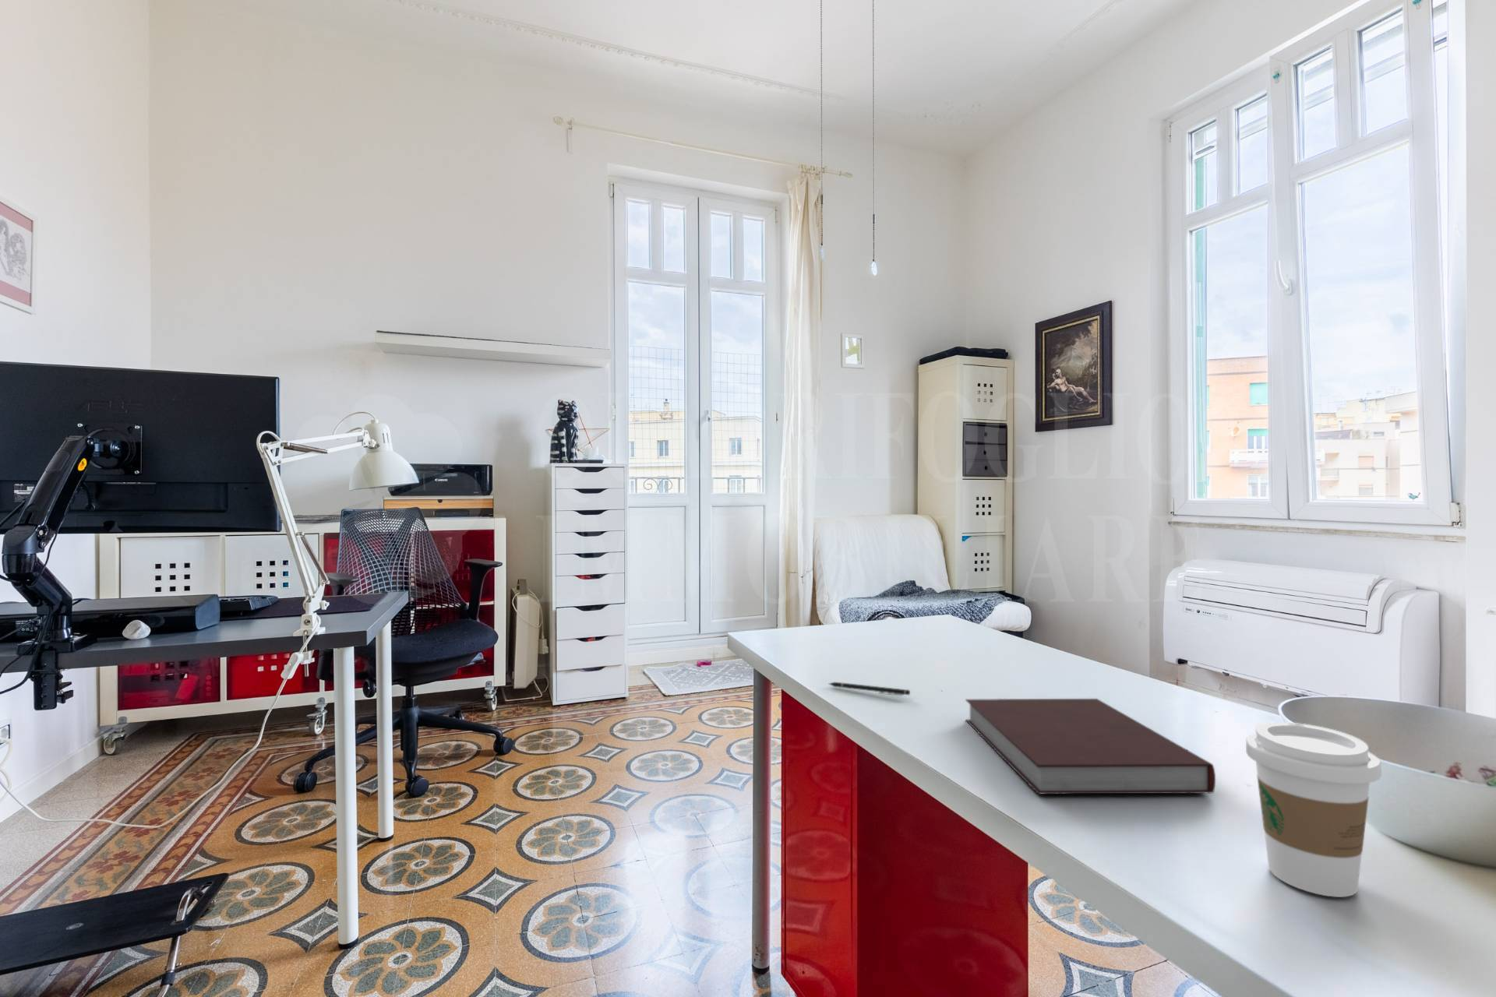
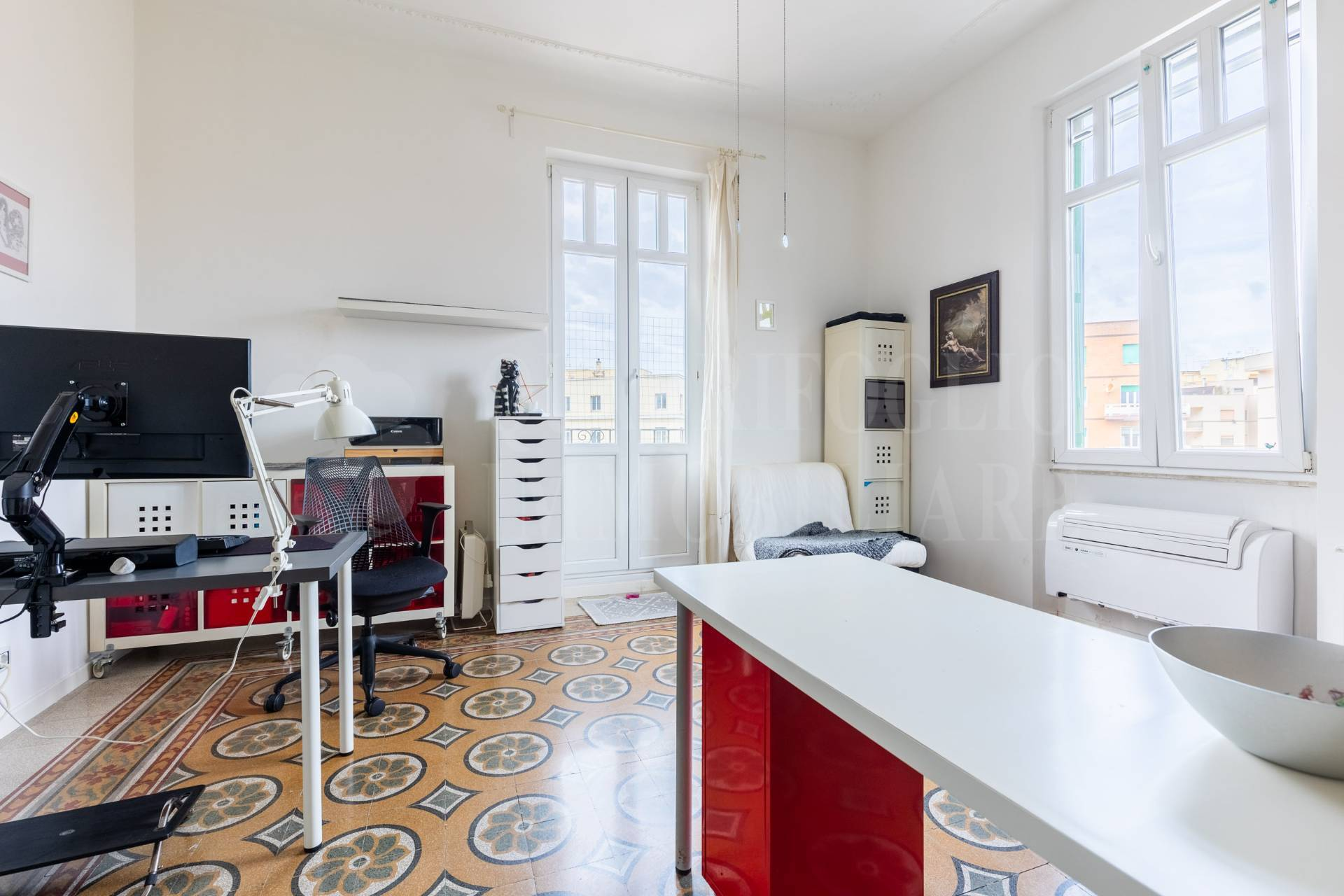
- coffee cup [1246,721,1382,898]
- notebook [965,698,1217,796]
- pen [828,681,911,697]
